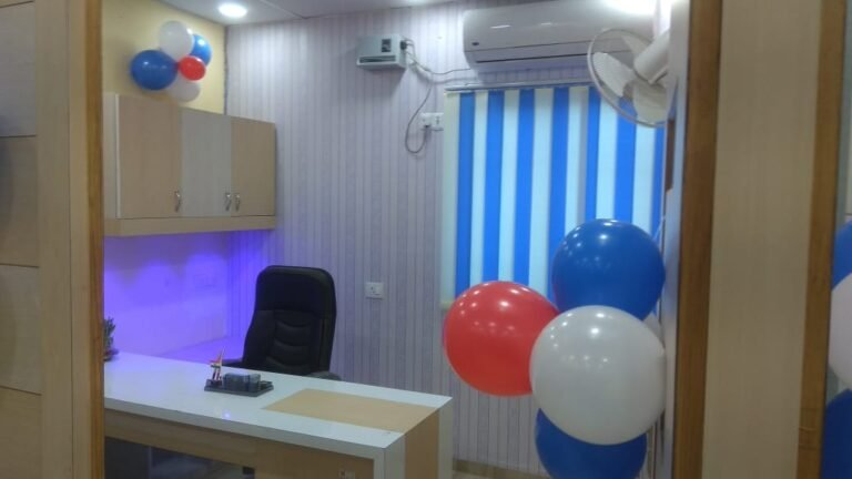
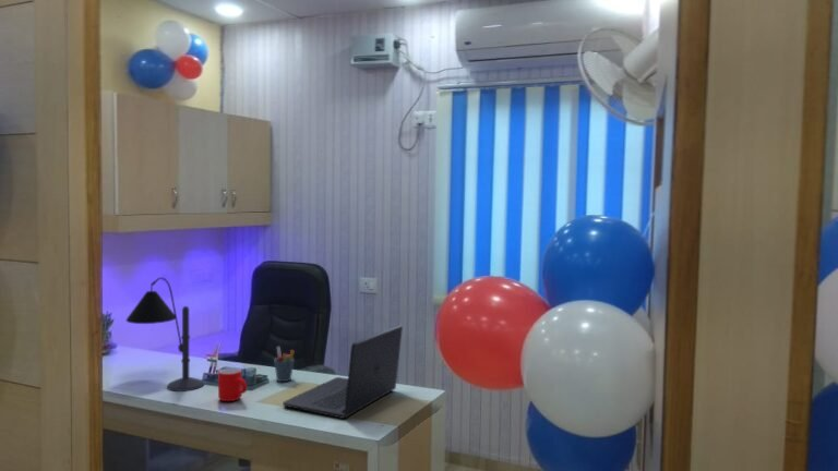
+ pen holder [273,346,296,383]
+ desk lamp [125,277,205,392]
+ mug [217,367,248,402]
+ laptop [282,324,404,420]
